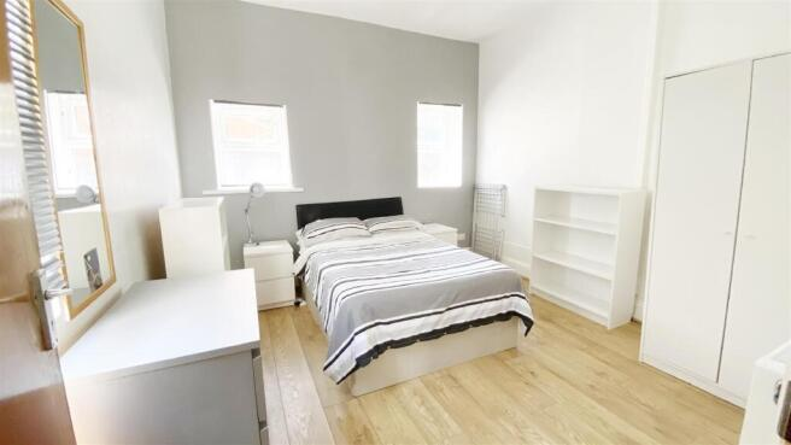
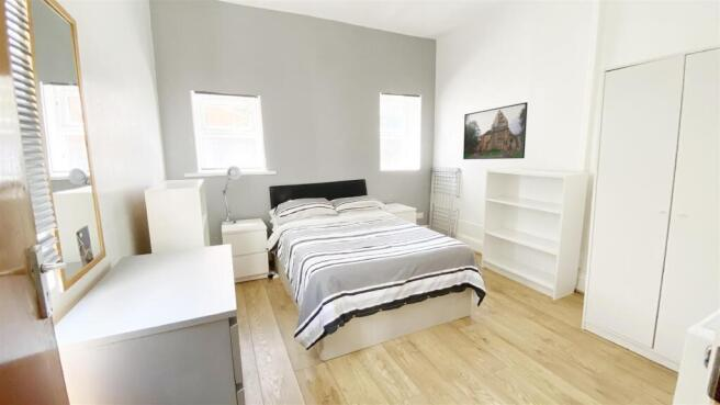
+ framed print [462,101,529,160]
